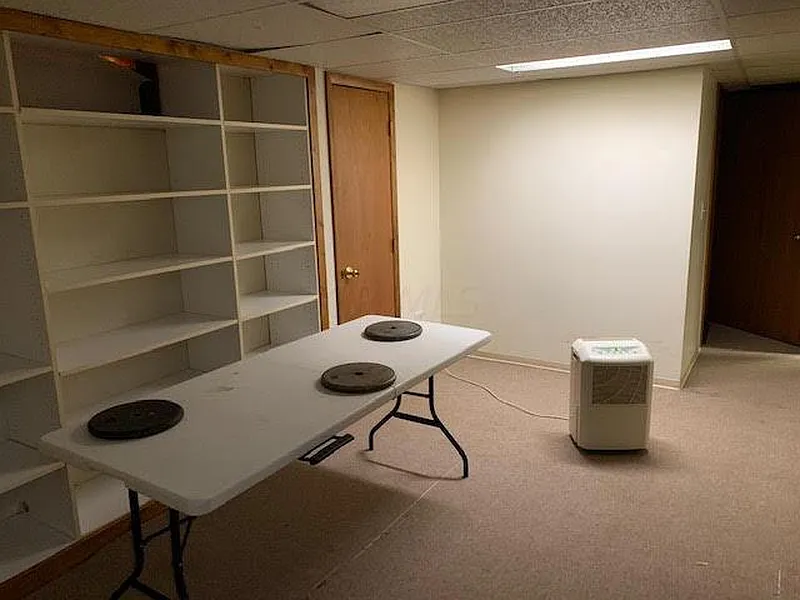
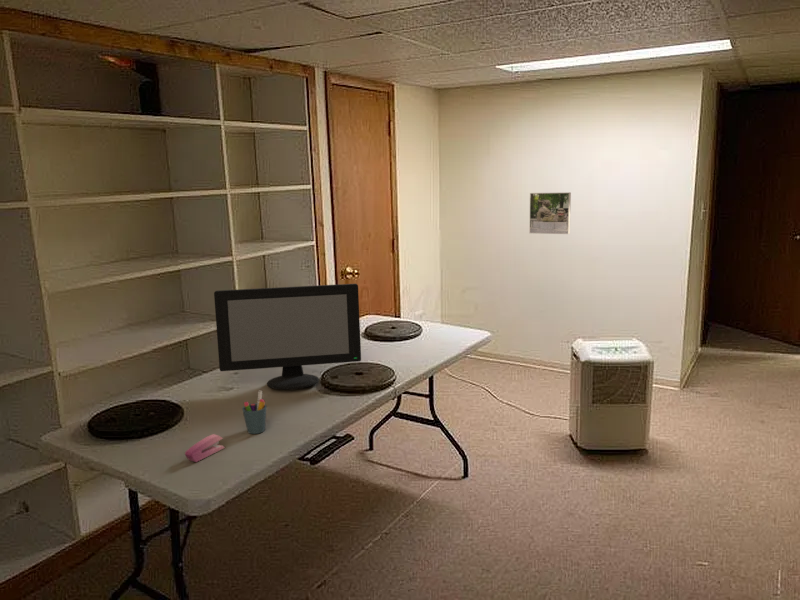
+ pen holder [241,390,268,435]
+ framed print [528,191,572,235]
+ stapler [184,433,226,463]
+ computer monitor [213,283,362,390]
